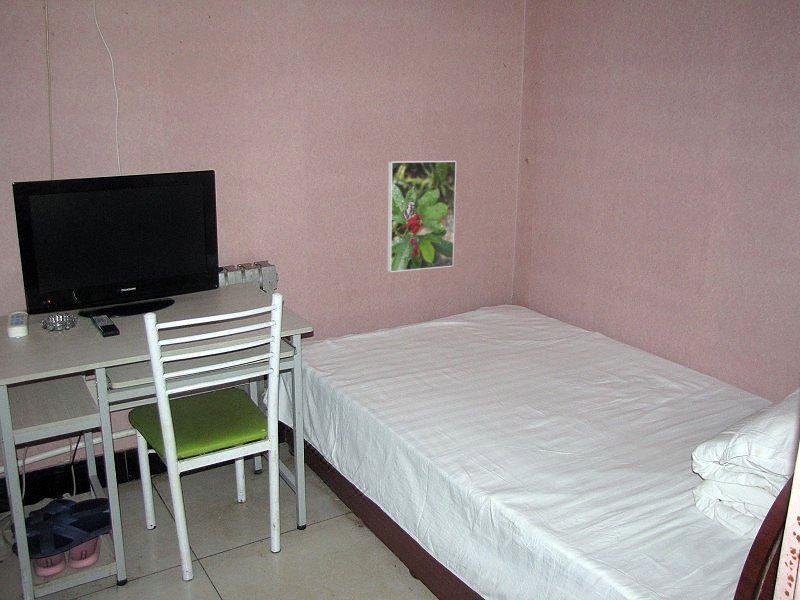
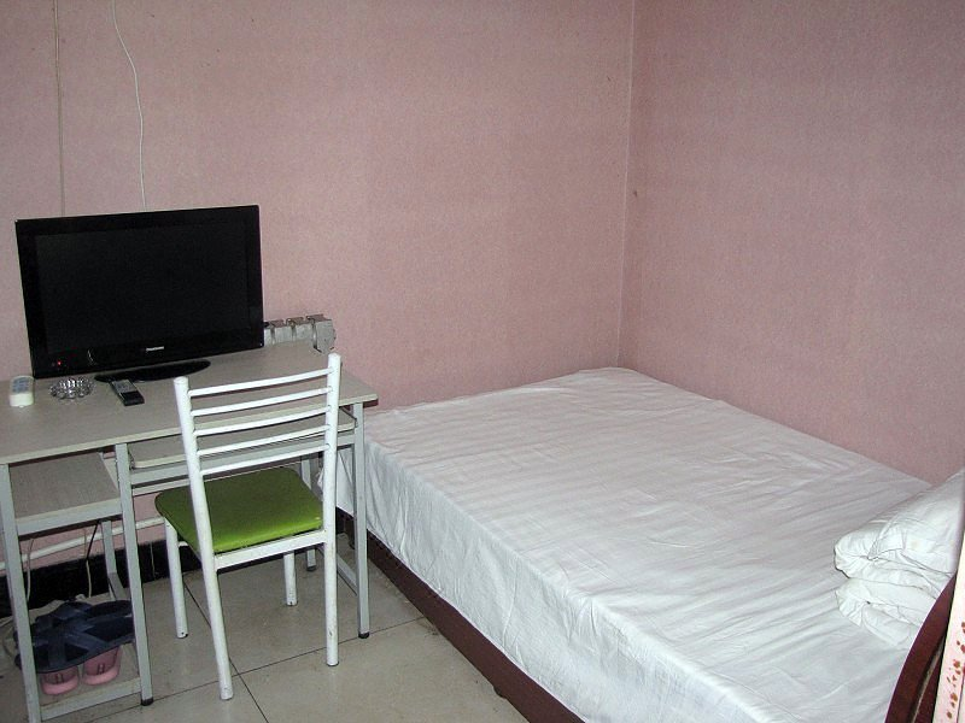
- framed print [386,160,457,273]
